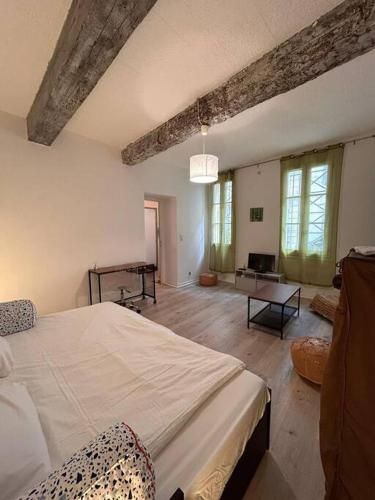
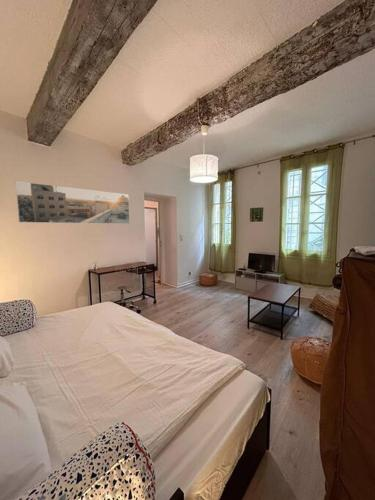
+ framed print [15,180,131,225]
